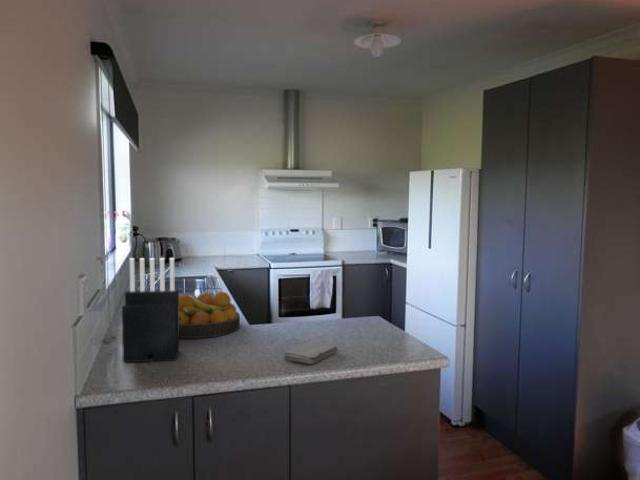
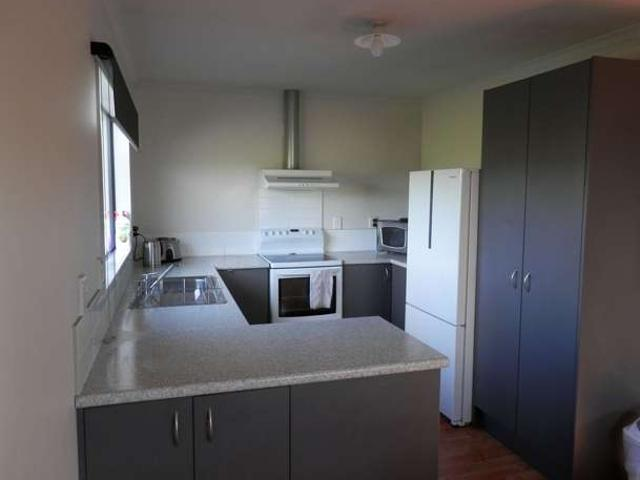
- washcloth [283,342,338,365]
- knife block [121,257,180,365]
- fruit bowl [179,291,241,339]
